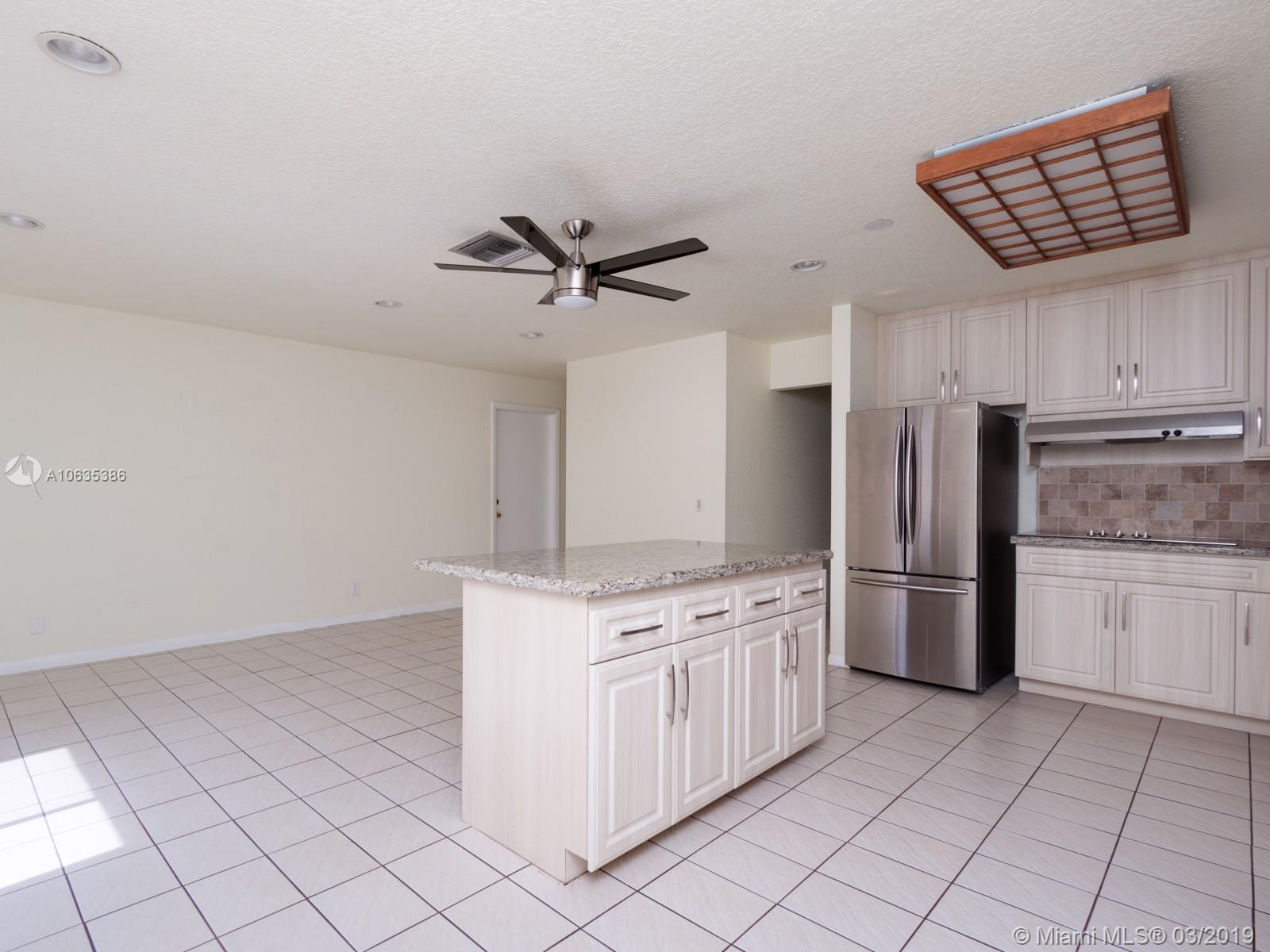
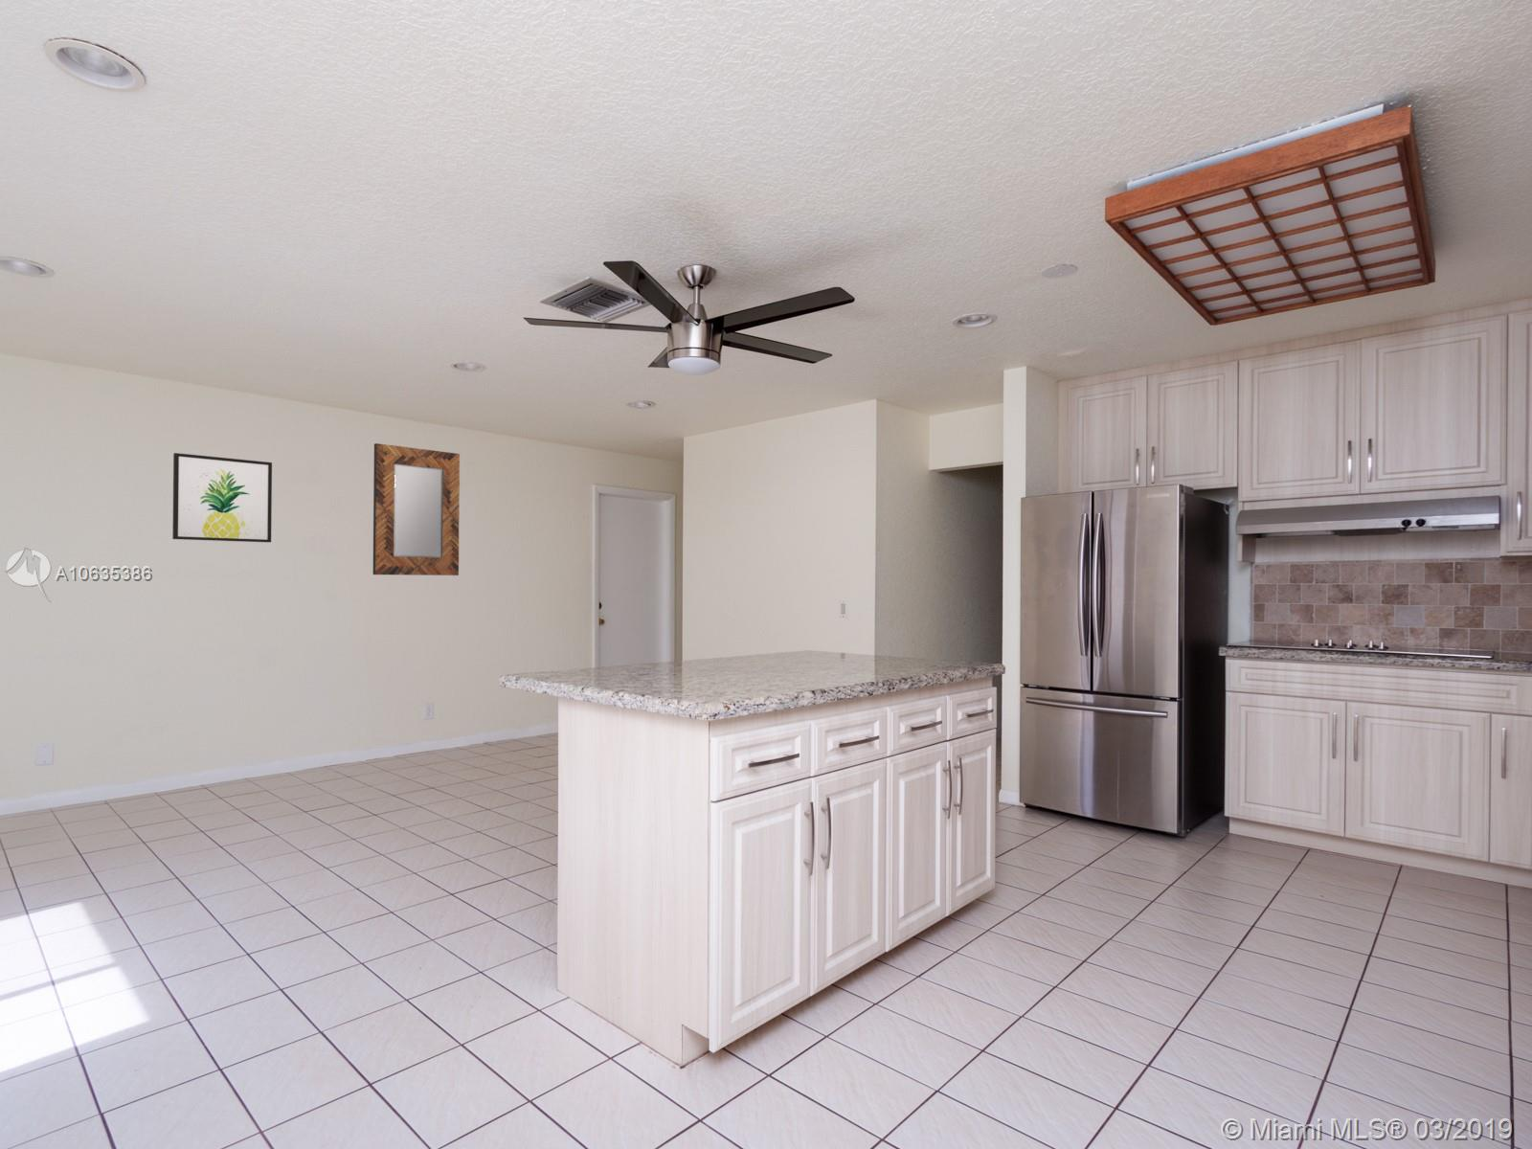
+ wall art [171,451,273,543]
+ home mirror [373,443,461,577]
